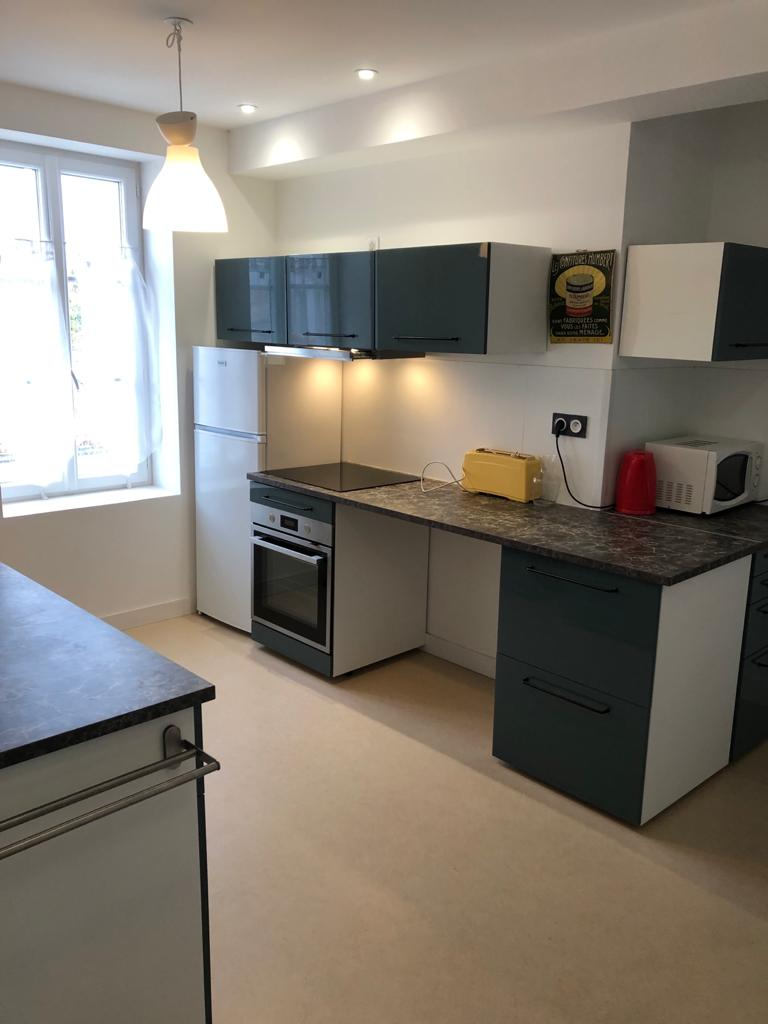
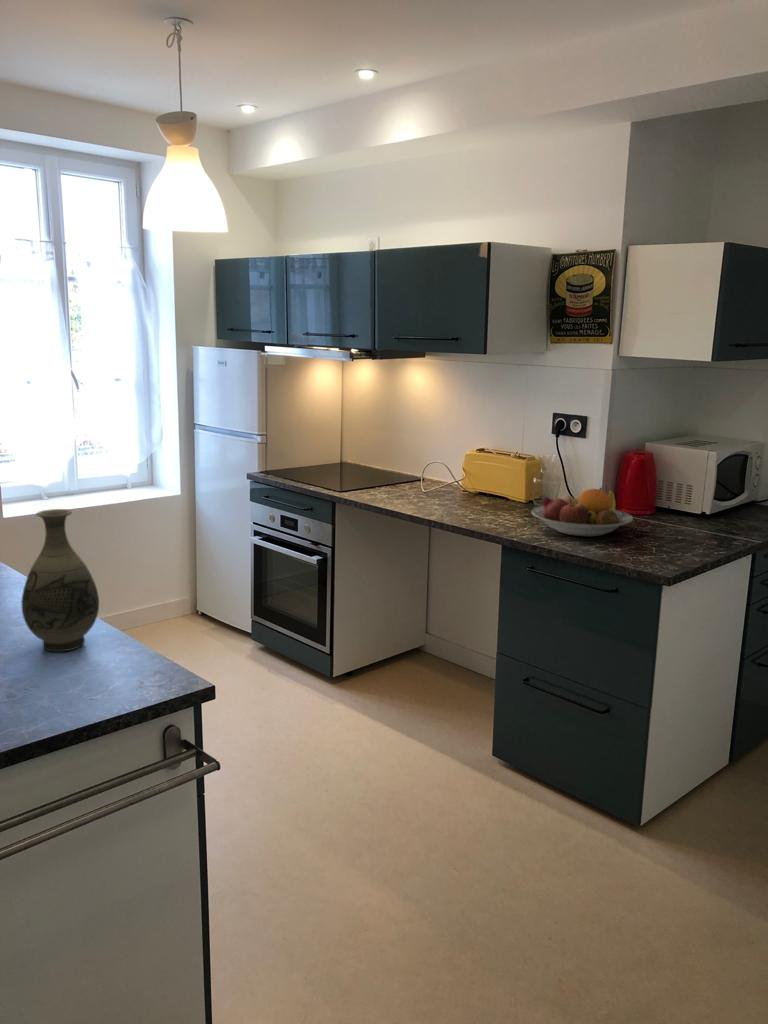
+ vase [21,508,100,653]
+ fruit bowl [531,486,634,537]
